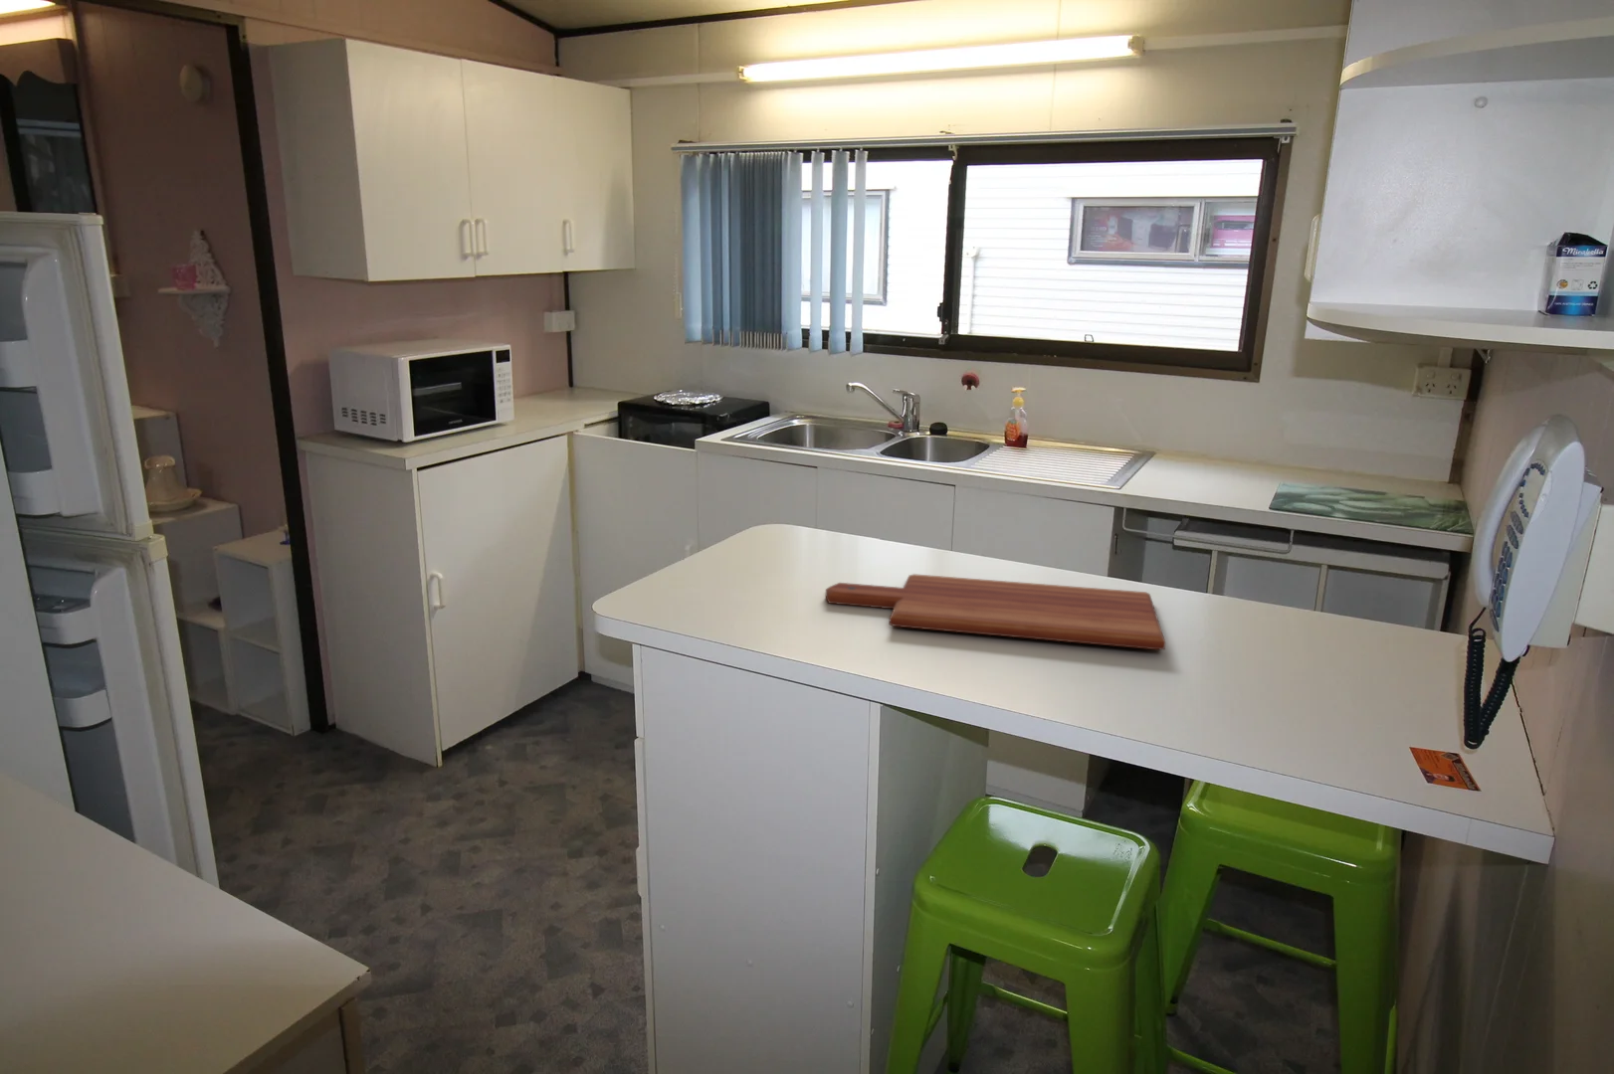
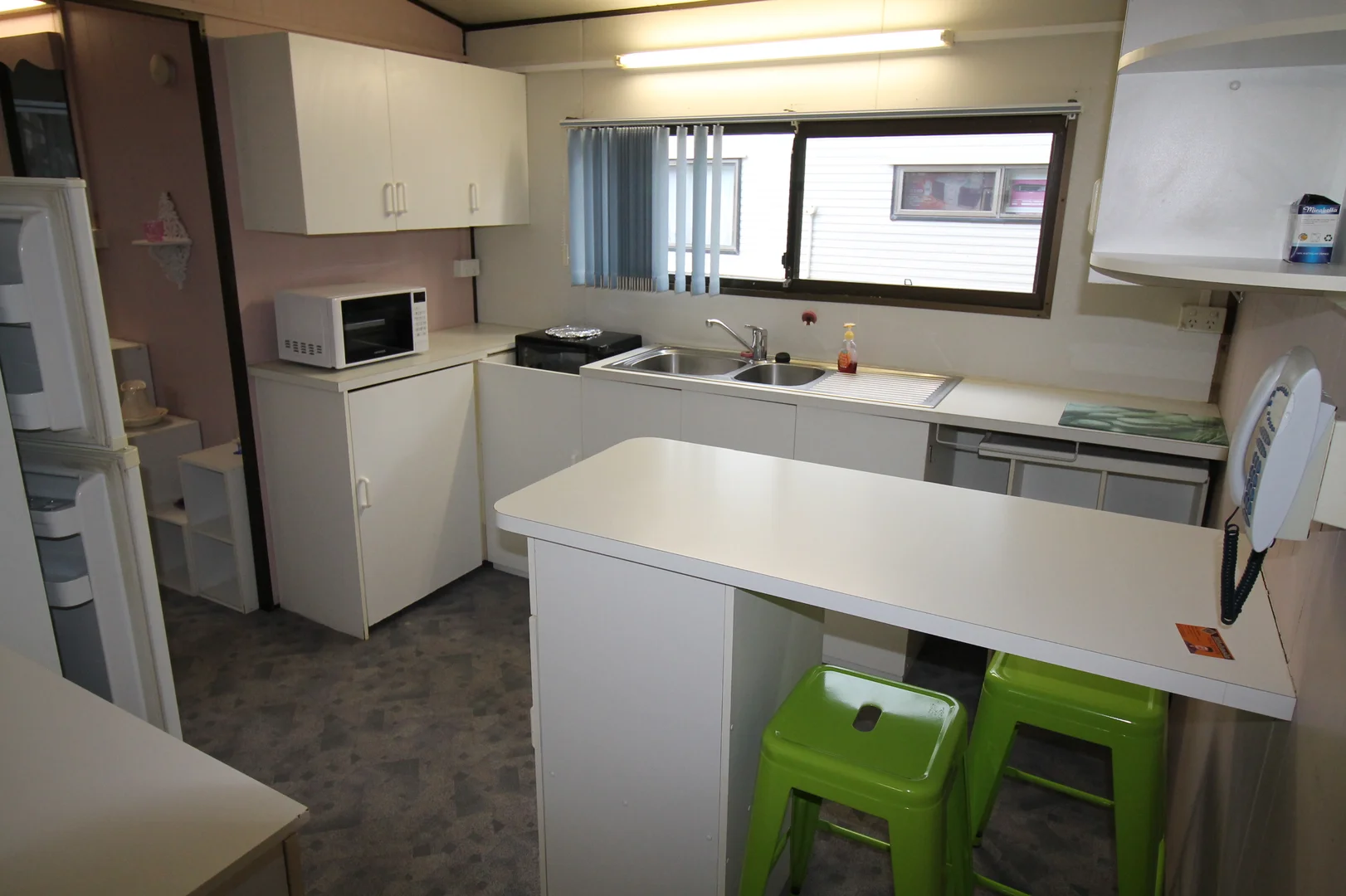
- cutting board [825,573,1167,651]
